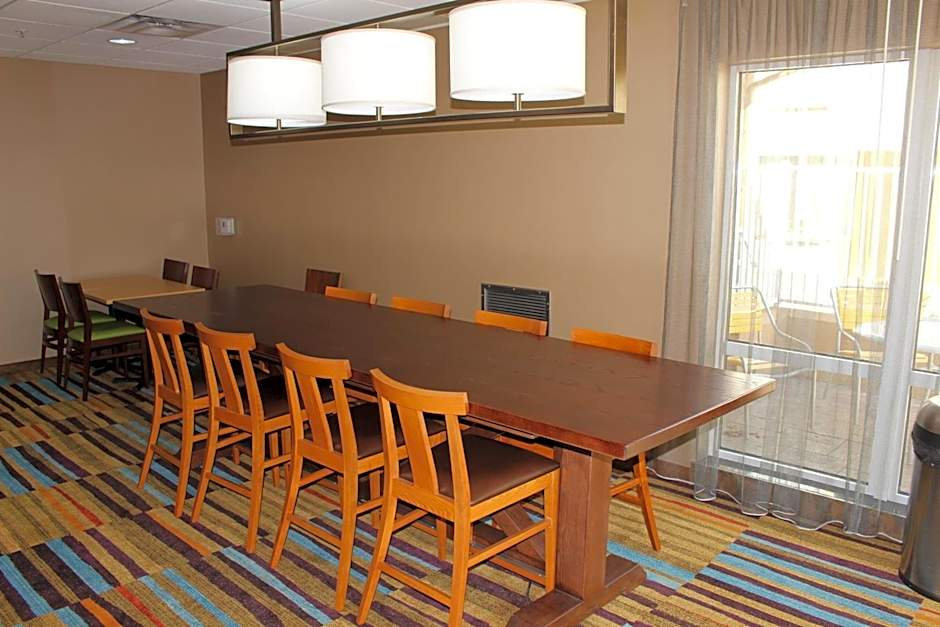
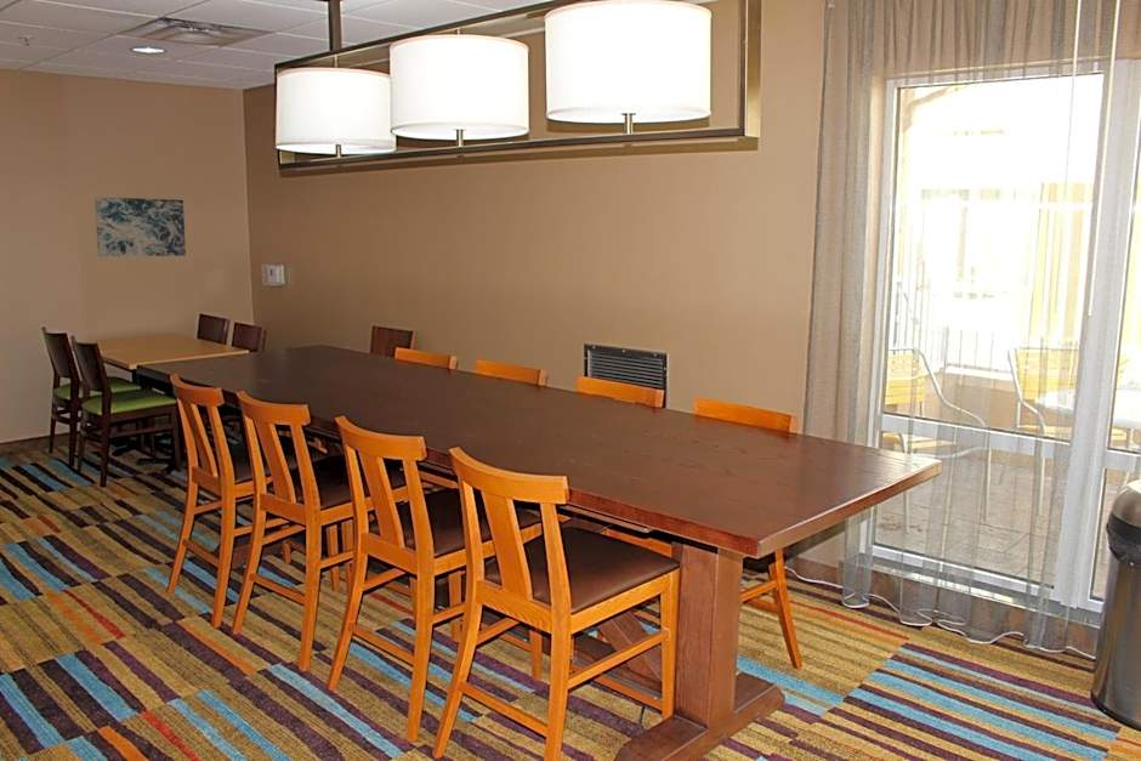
+ wall art [93,195,187,257]
